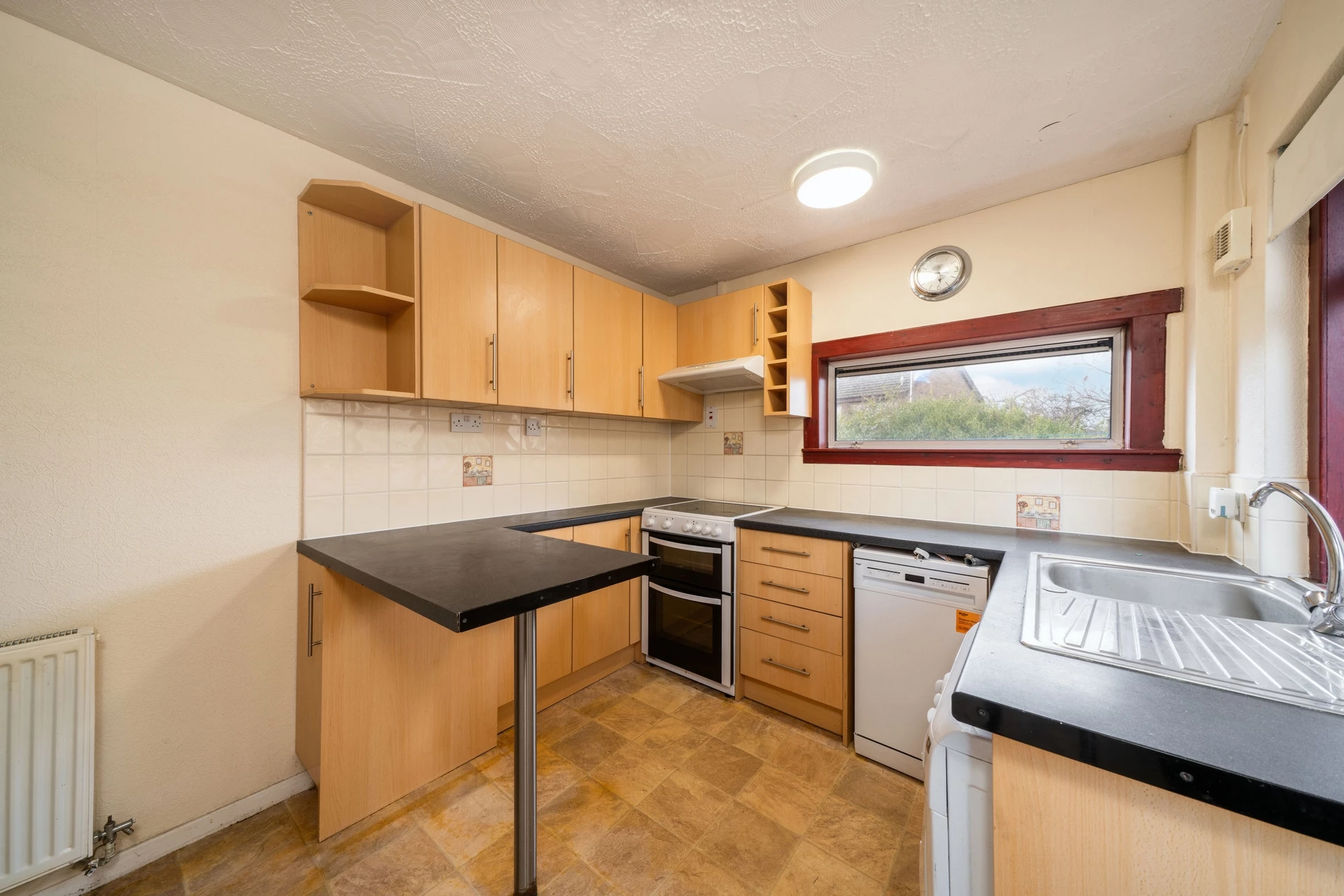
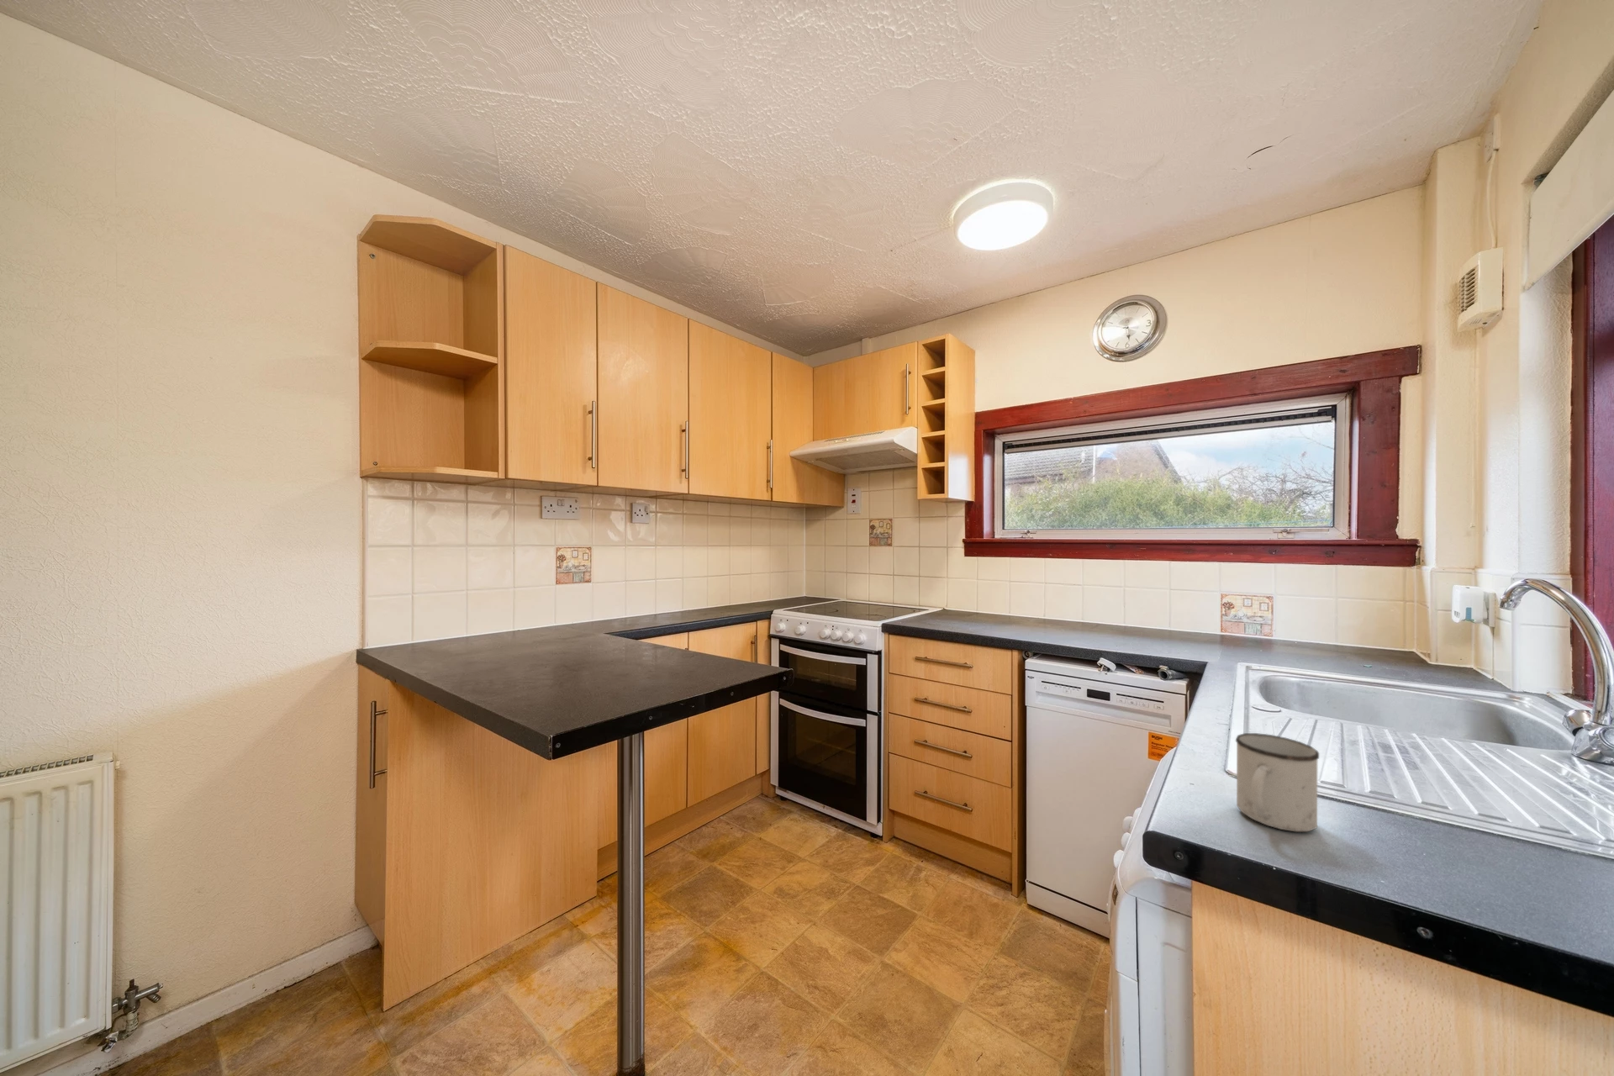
+ mug [1235,733,1320,832]
